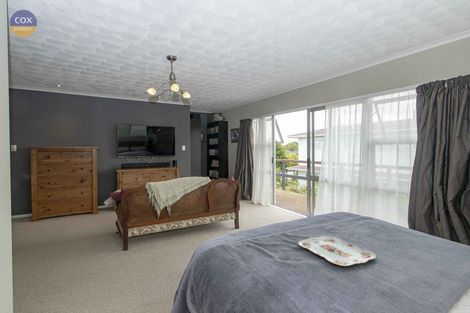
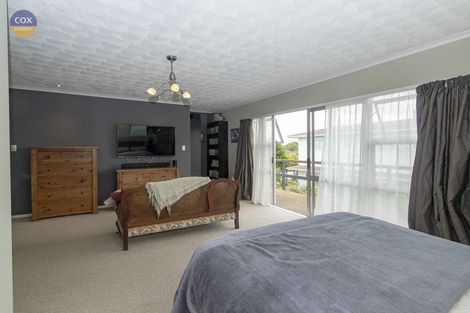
- serving tray [297,235,377,267]
